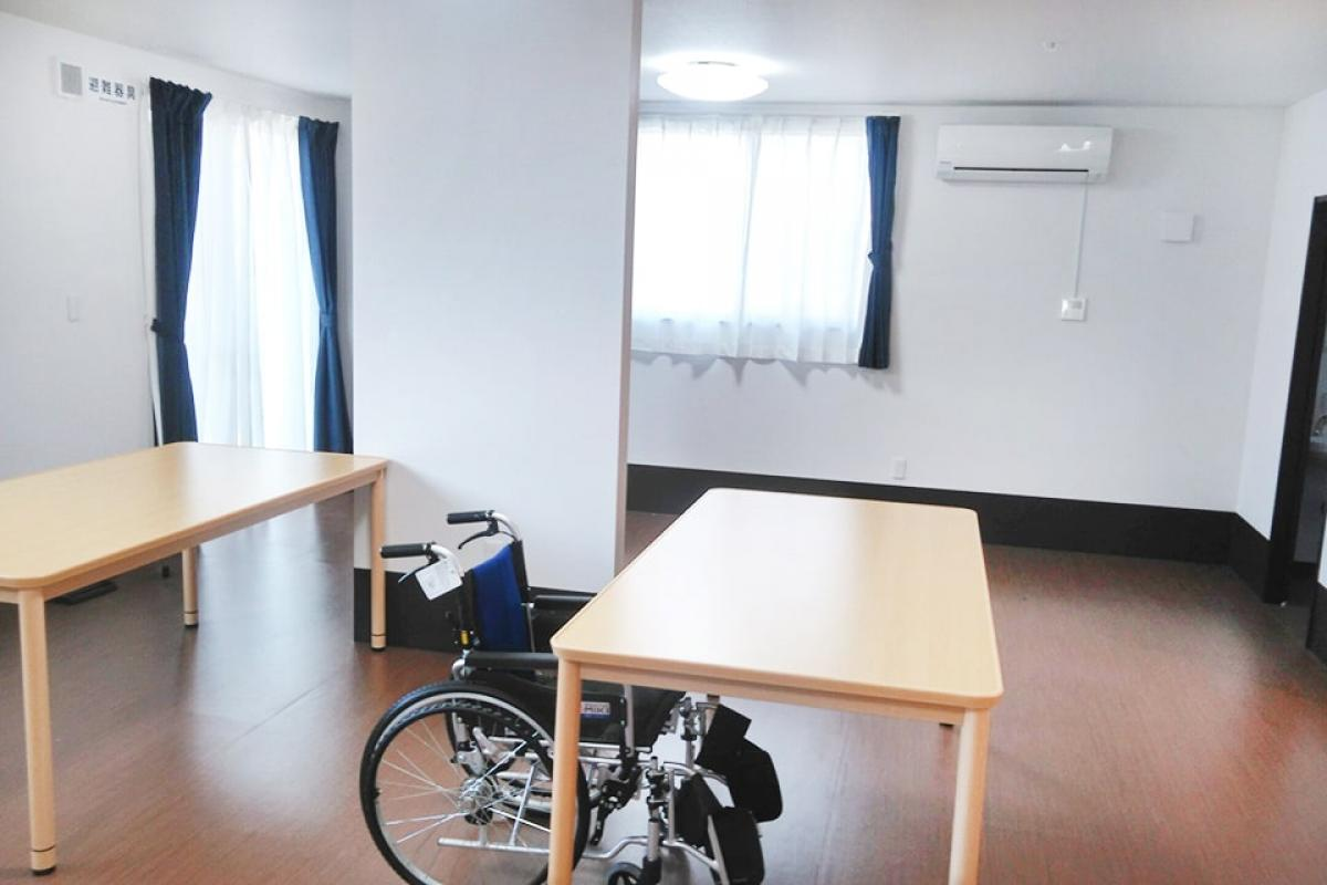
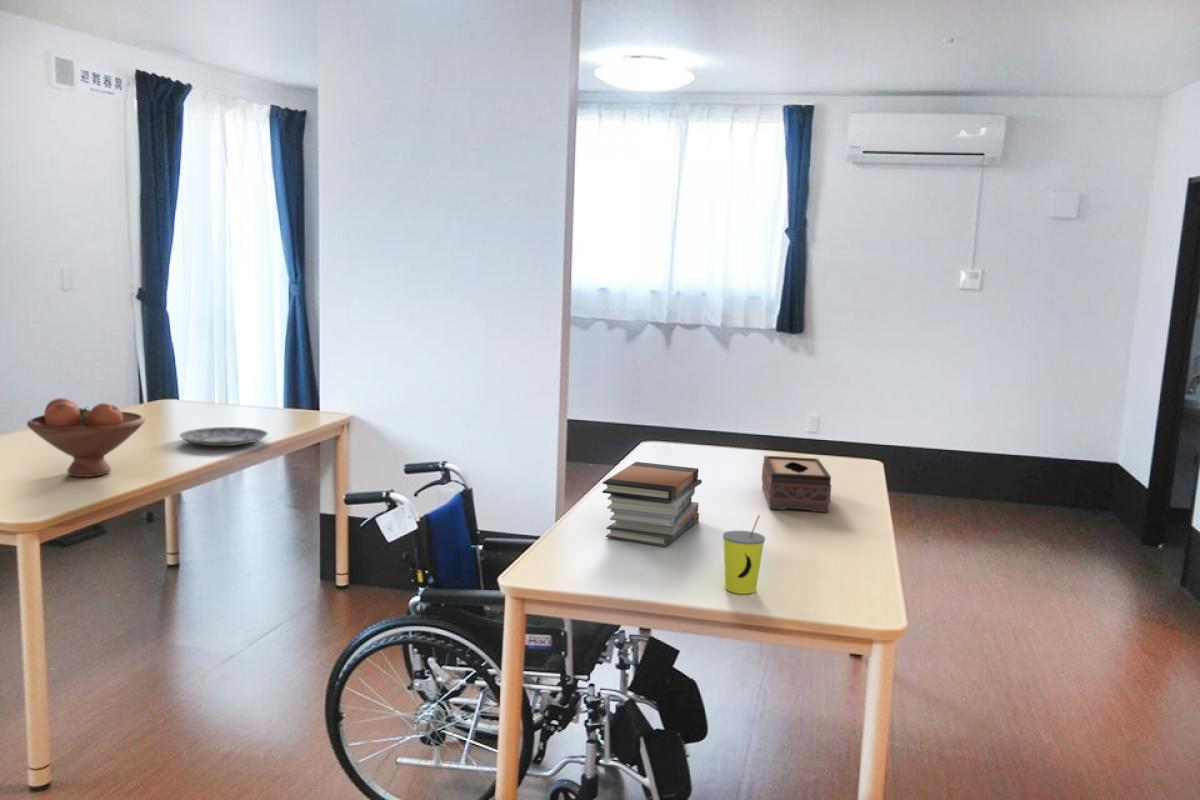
+ tissue box [761,455,832,513]
+ fruit bowl [26,397,146,478]
+ book stack [601,461,703,548]
+ plate [178,426,269,447]
+ straw [722,514,766,595]
